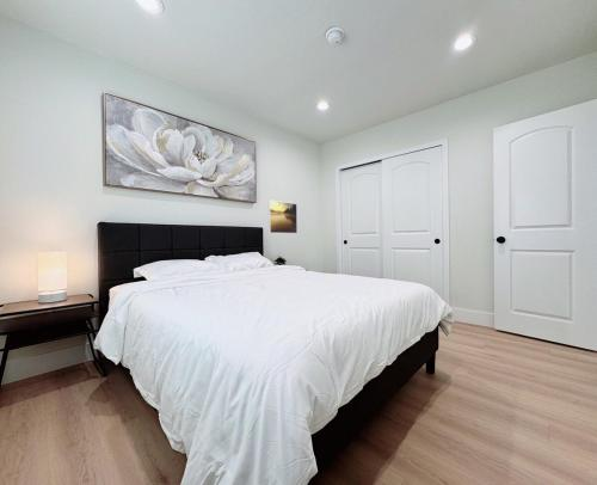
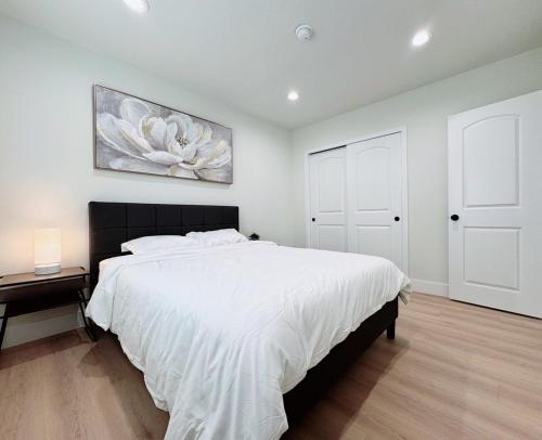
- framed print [267,198,298,234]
